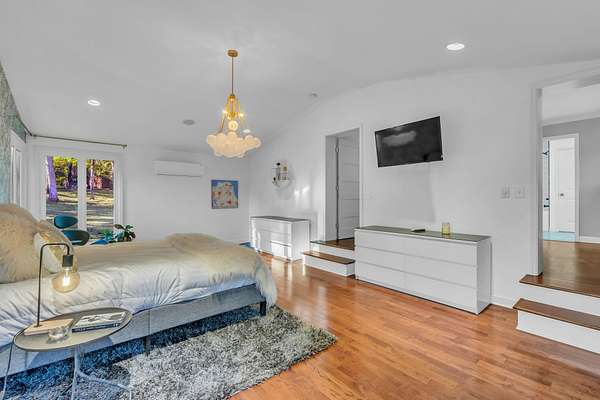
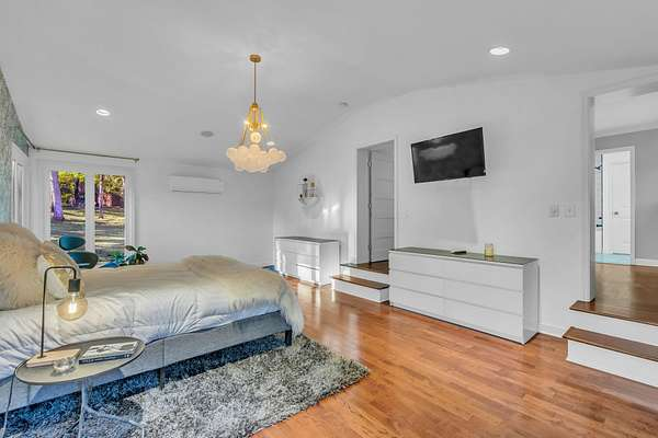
- wall art [210,179,239,210]
